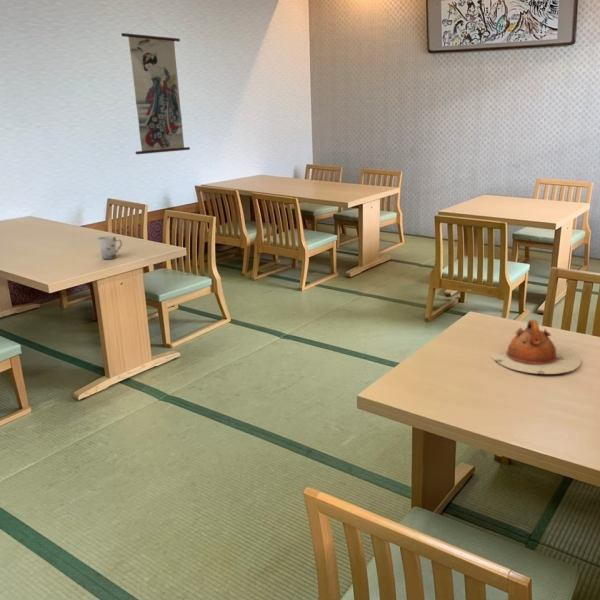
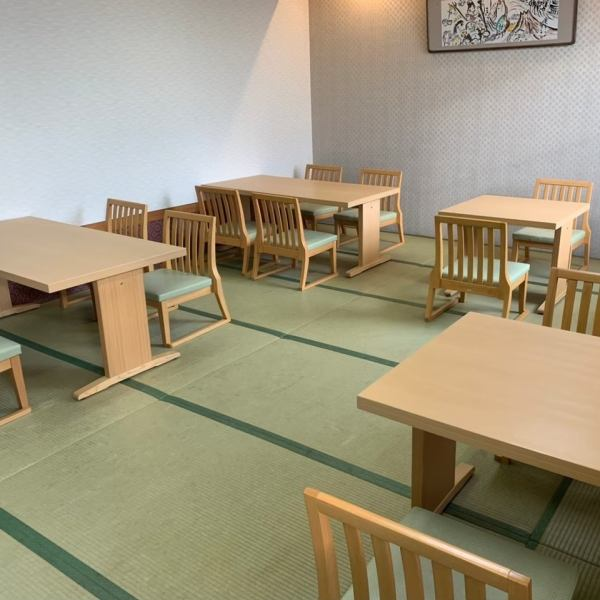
- cup [96,235,123,260]
- wall scroll [120,17,191,155]
- teapot [490,319,582,375]
